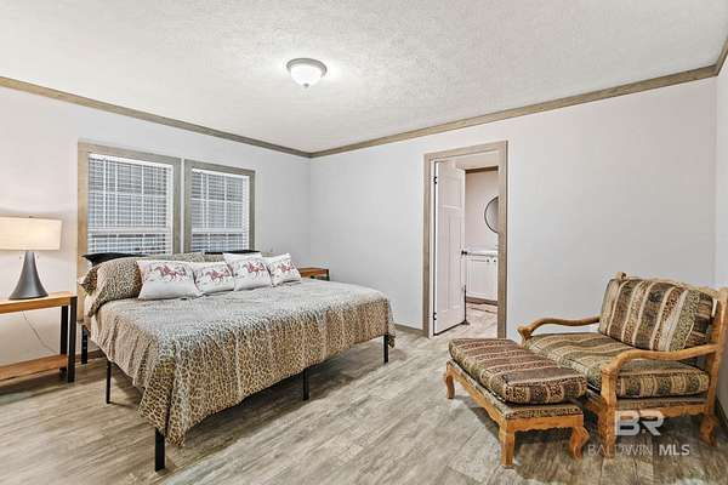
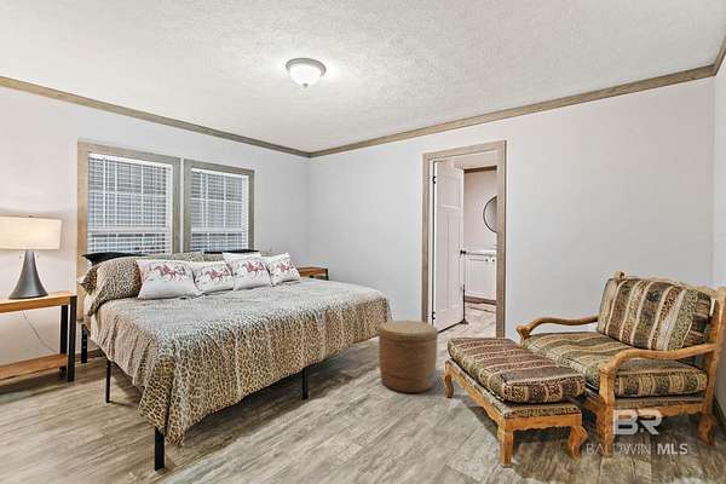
+ basket [376,319,439,394]
